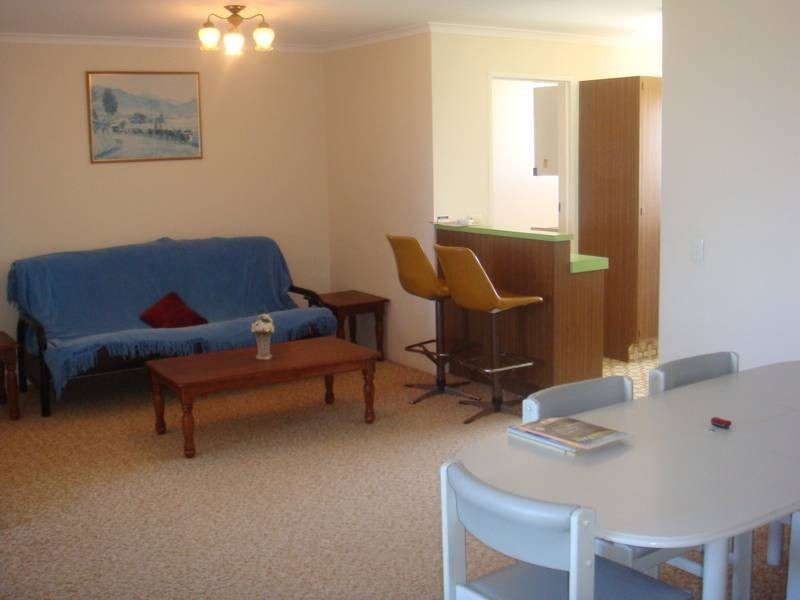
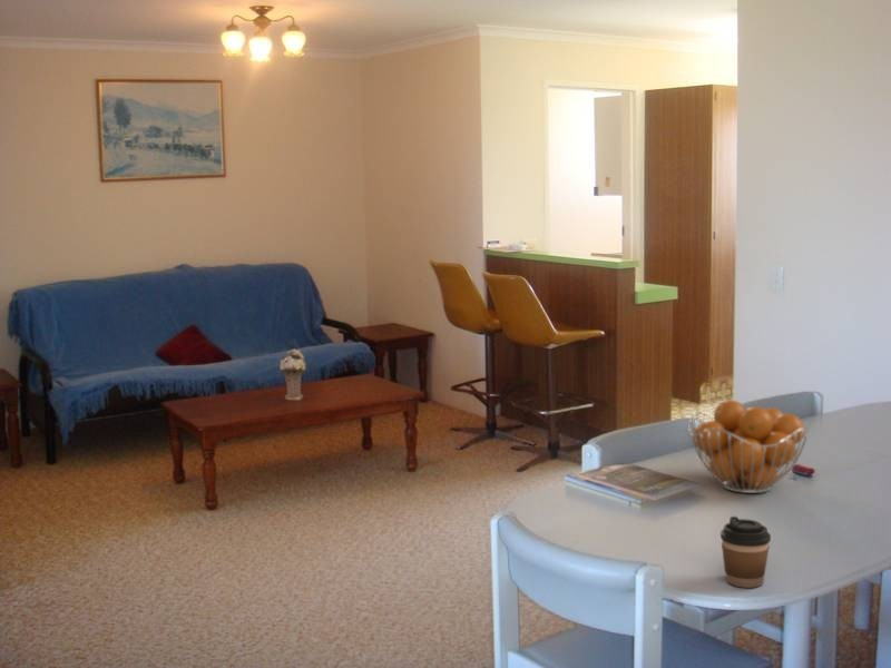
+ coffee cup [719,515,772,589]
+ fruit basket [688,399,810,494]
